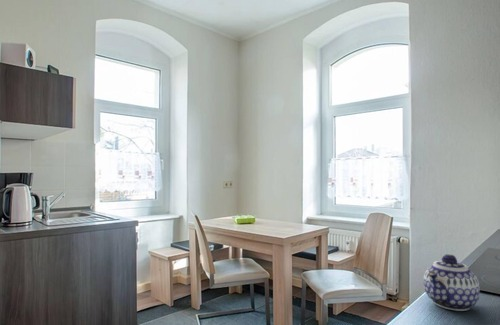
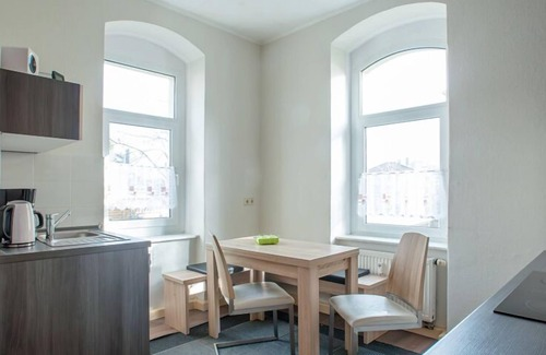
- teapot [423,253,481,312]
